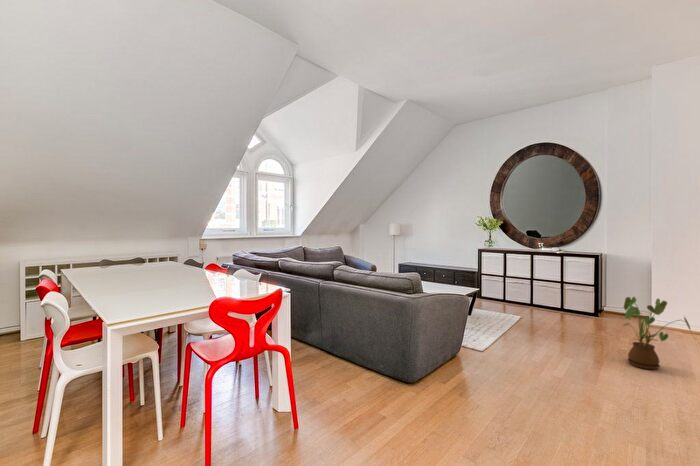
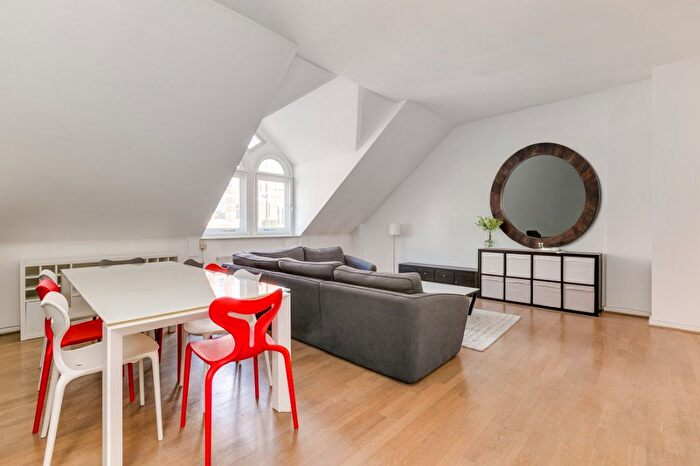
- house plant [622,296,693,370]
